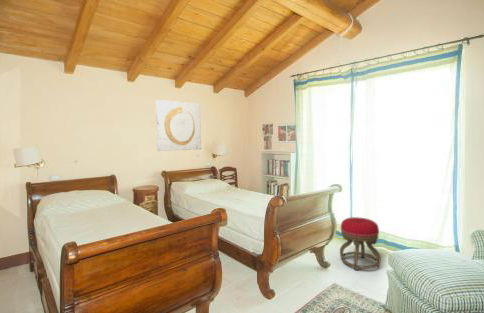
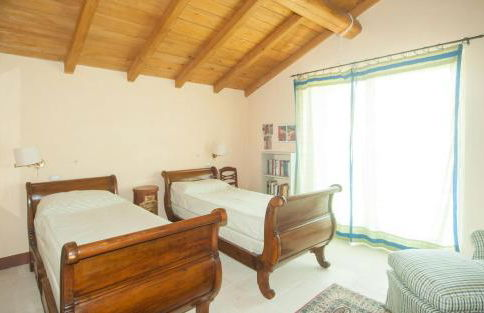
- wall art [154,99,202,152]
- stool [339,216,382,272]
